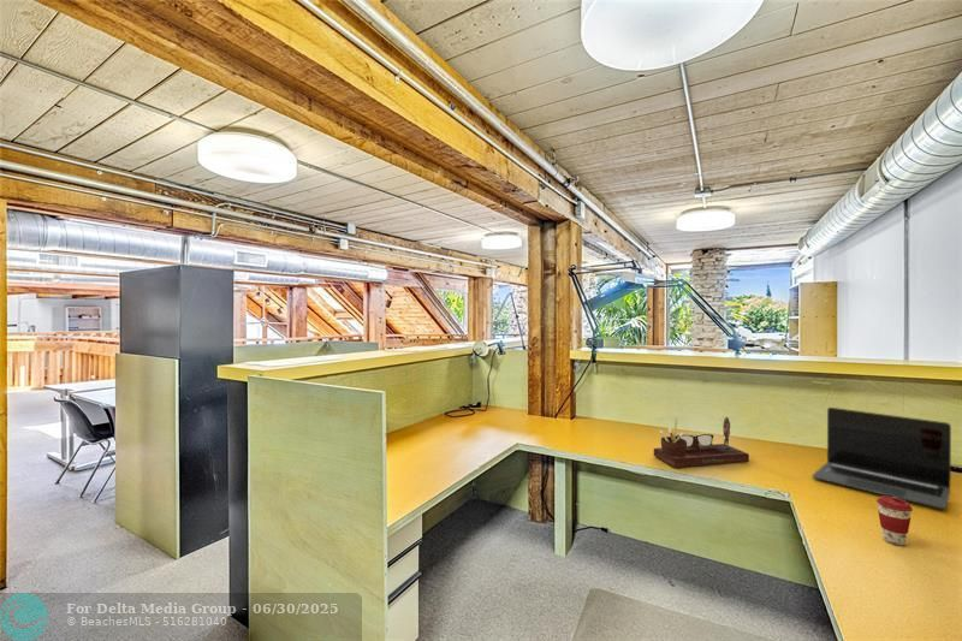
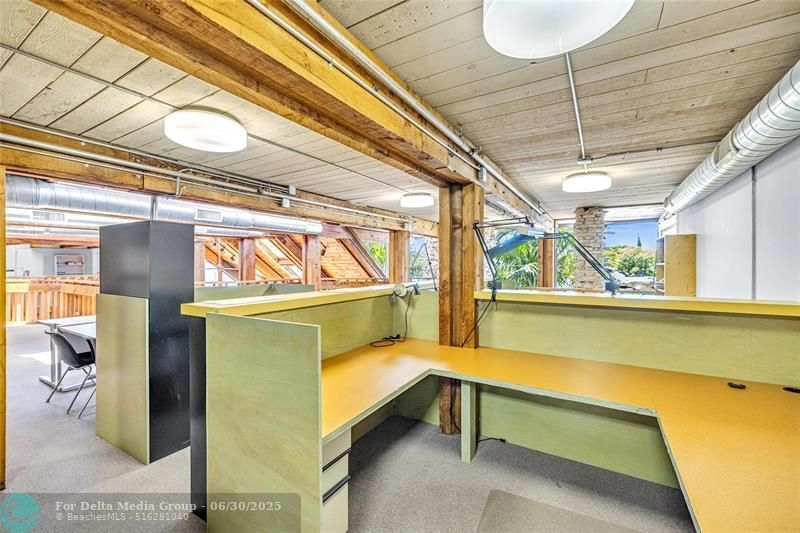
- coffee cup [875,494,914,546]
- laptop [810,406,952,510]
- desk organizer [653,416,750,469]
